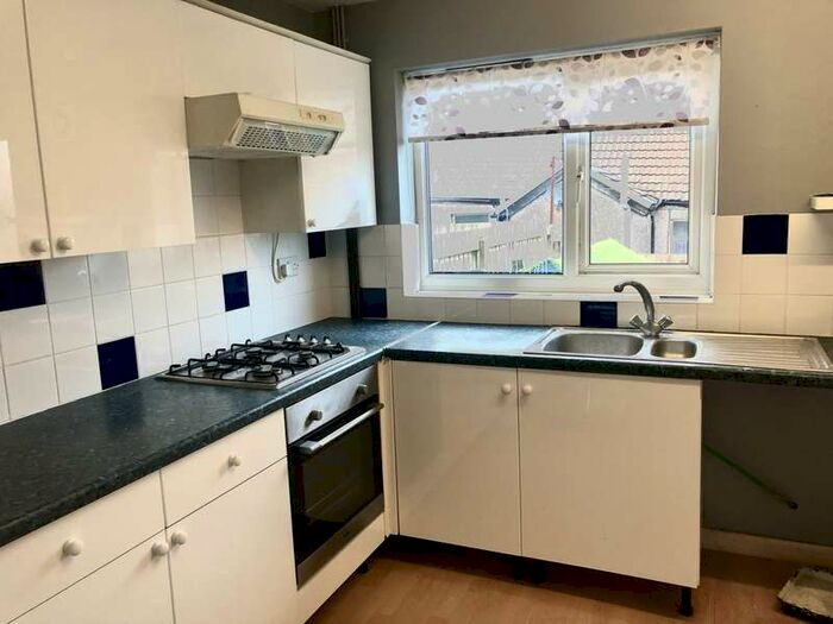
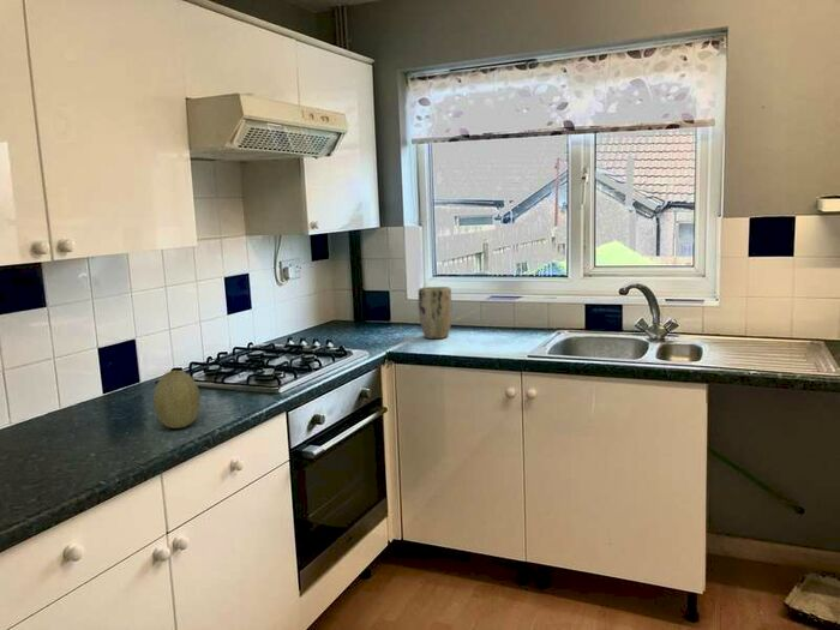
+ fruit [152,370,202,430]
+ plant pot [416,286,454,340]
